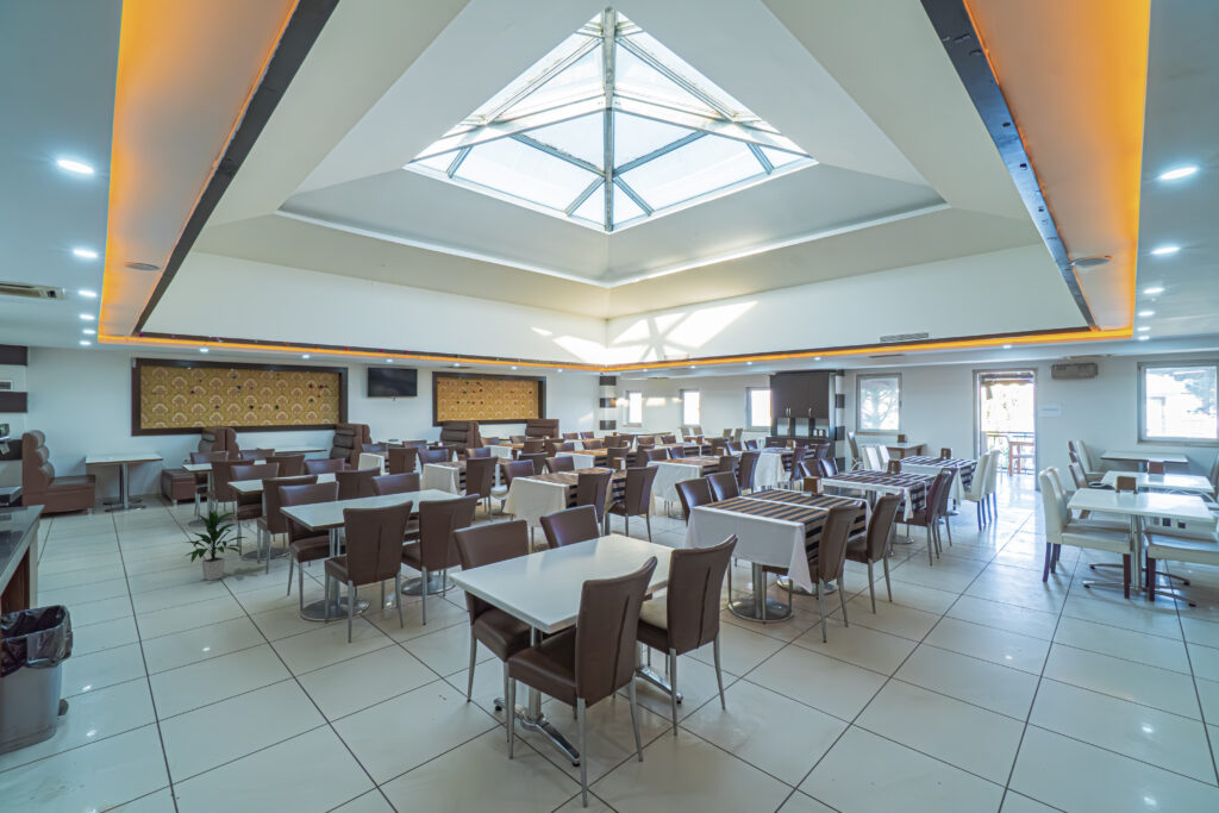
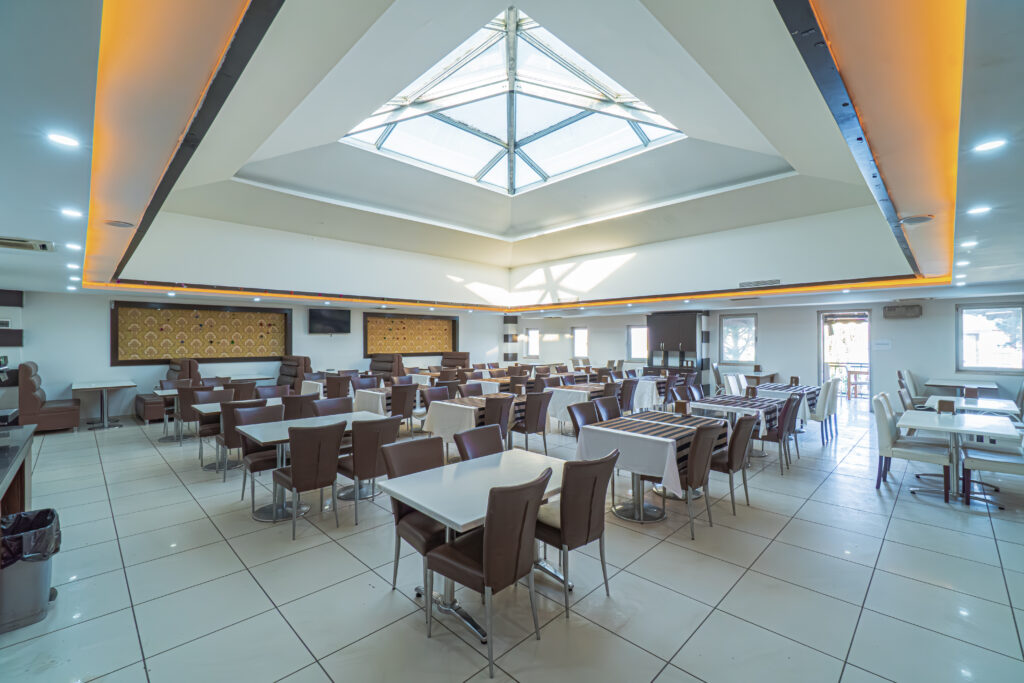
- indoor plant [182,509,248,582]
